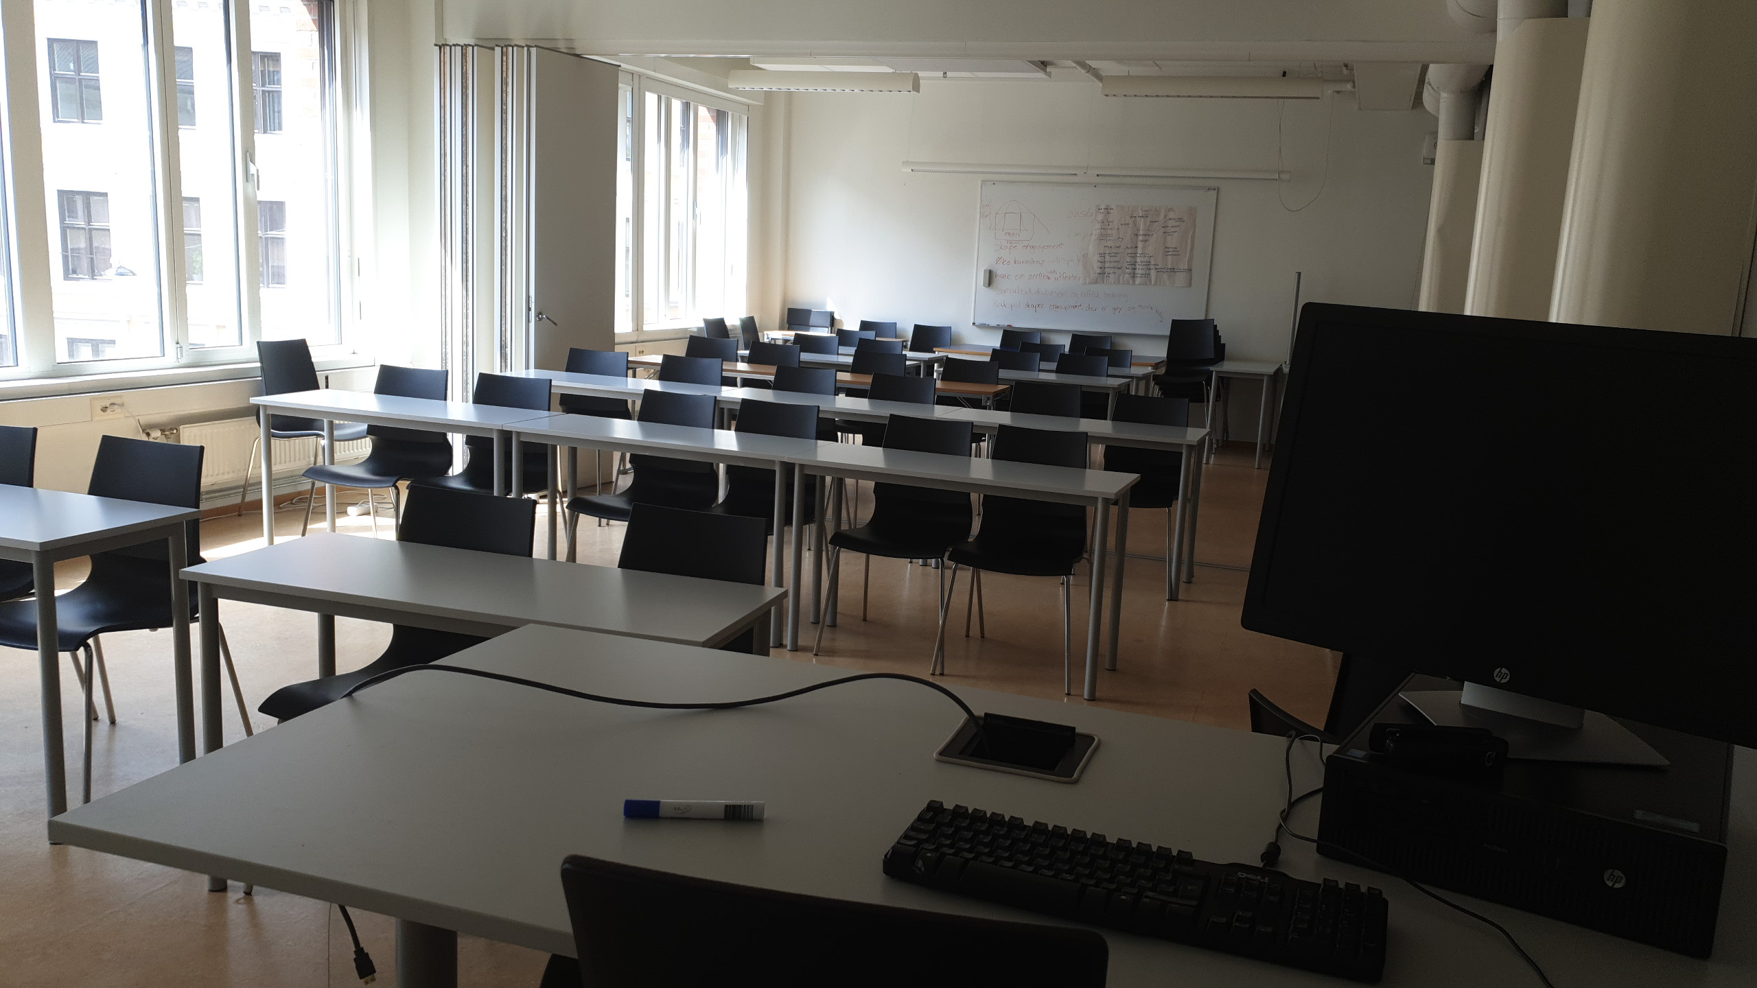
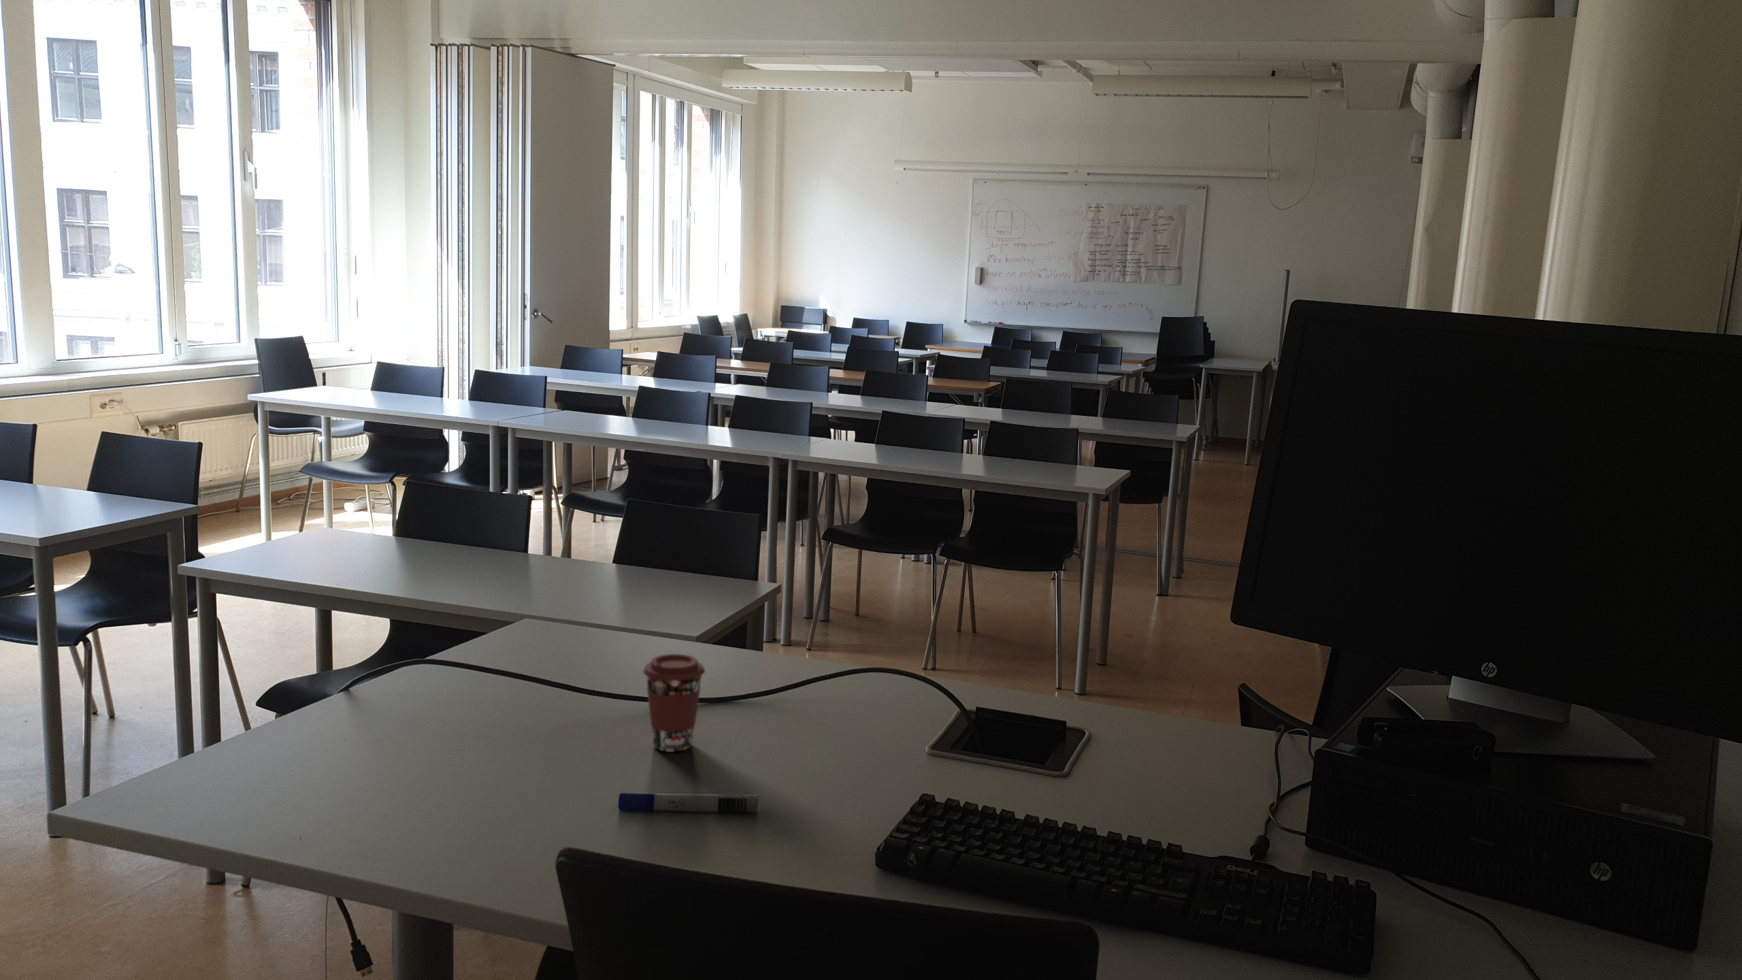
+ coffee cup [642,653,706,753]
